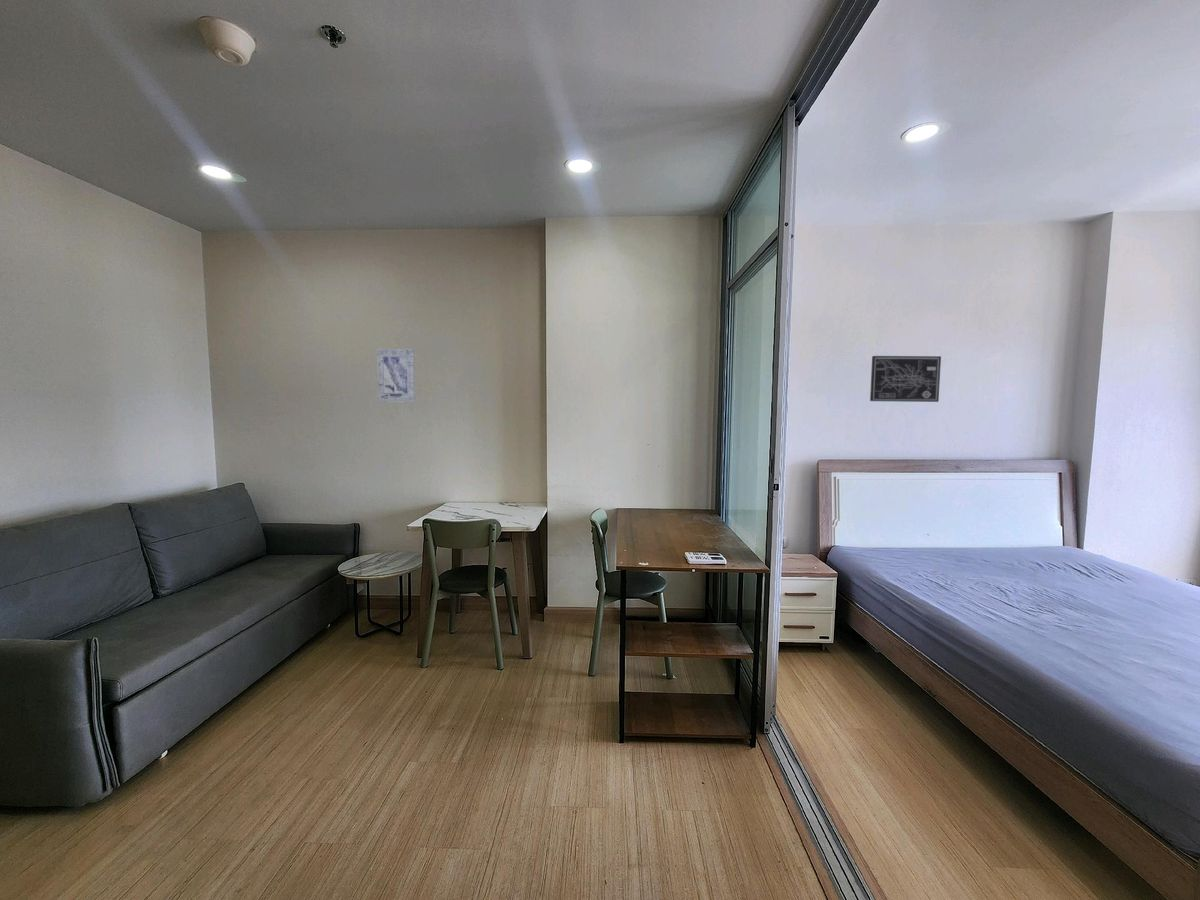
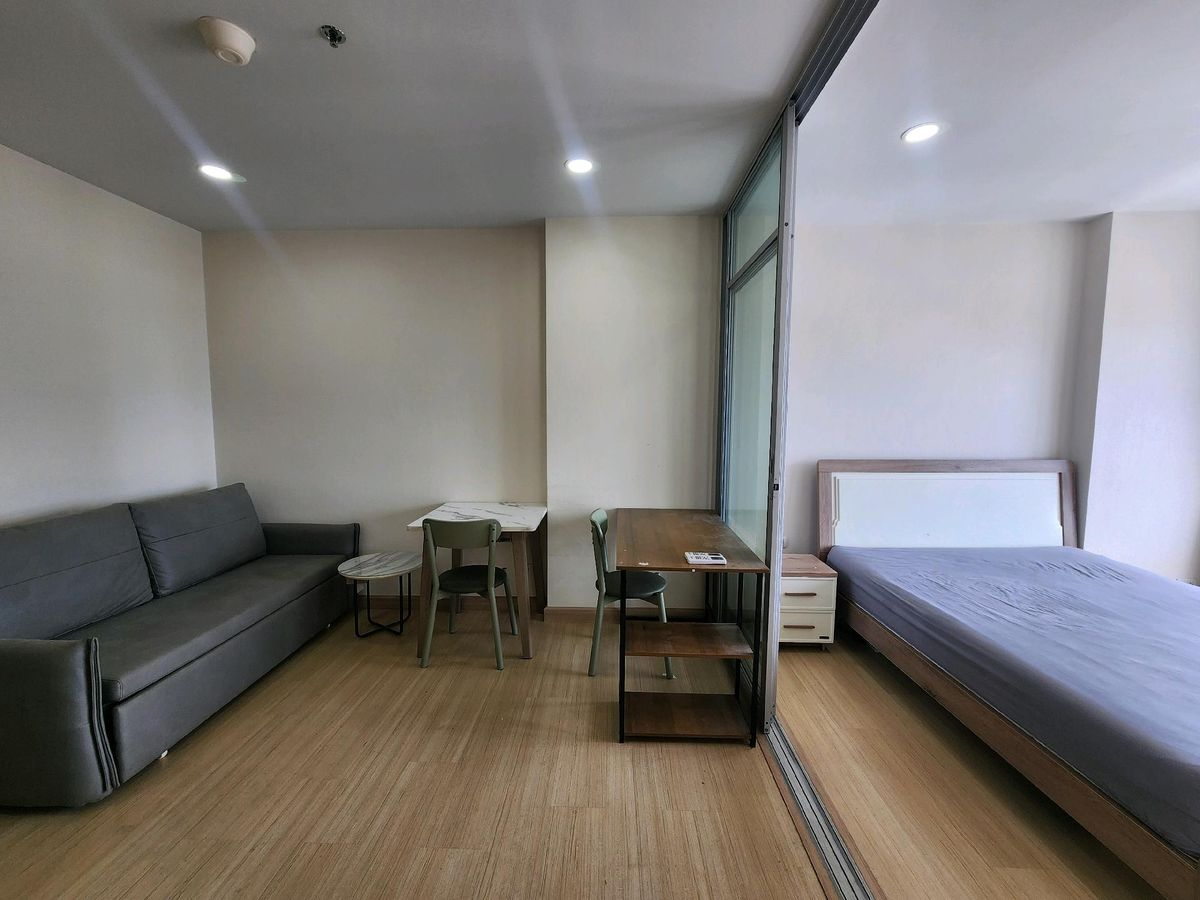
- wall art [869,355,942,403]
- wall art [376,348,416,404]
